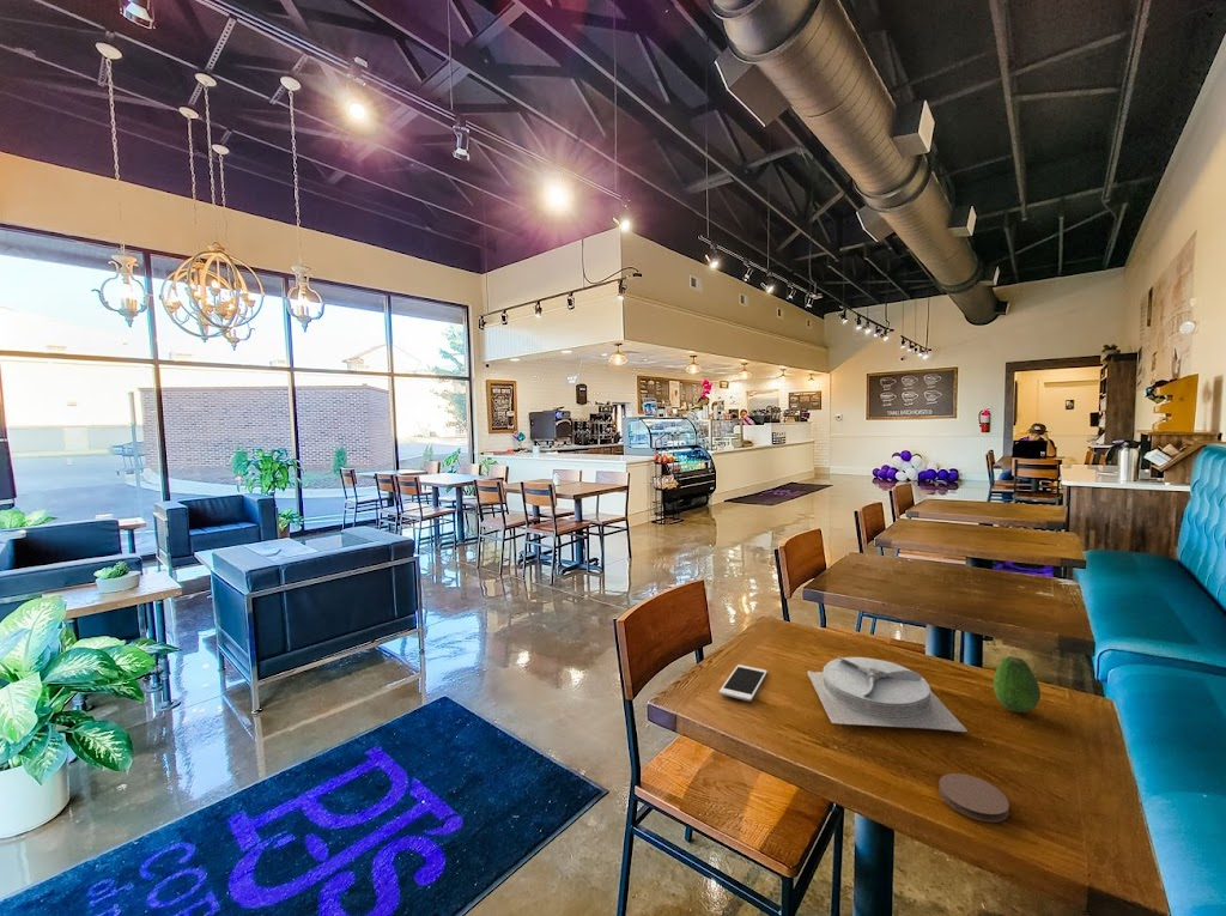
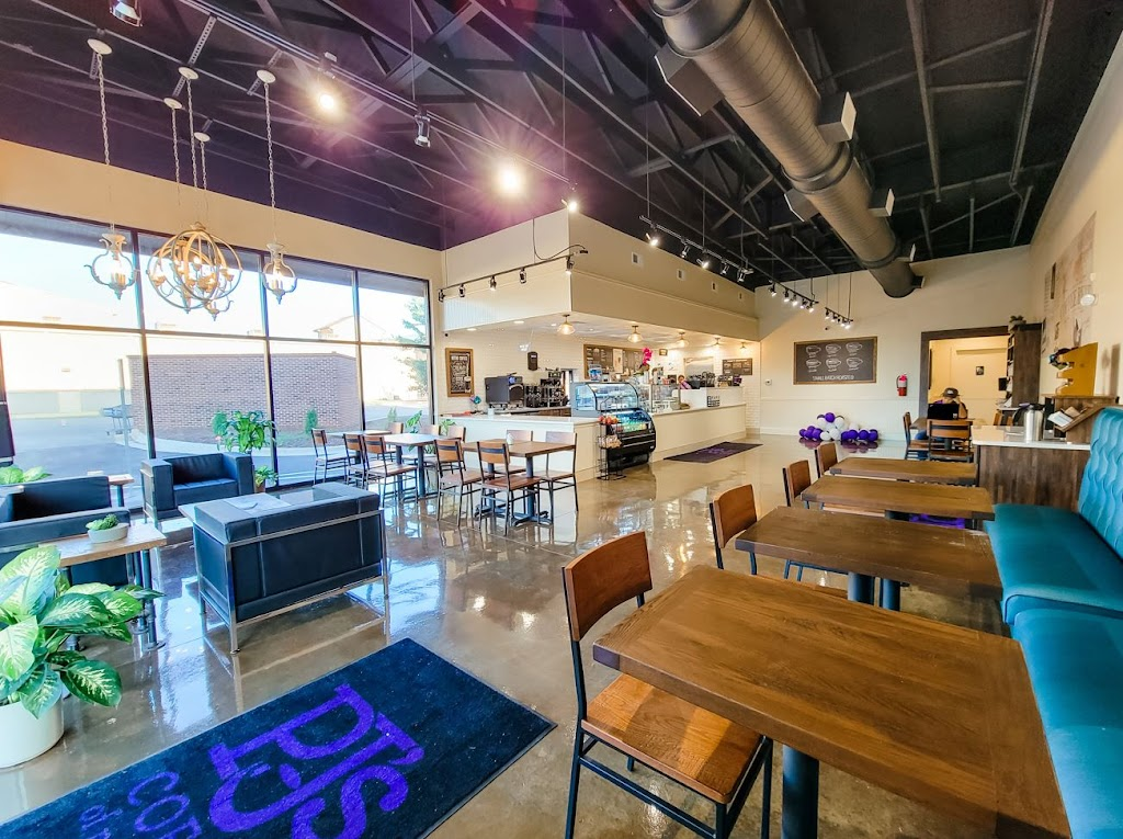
- plate [806,655,969,733]
- cell phone [718,663,769,703]
- fruit [993,655,1042,714]
- coaster [937,772,1010,824]
